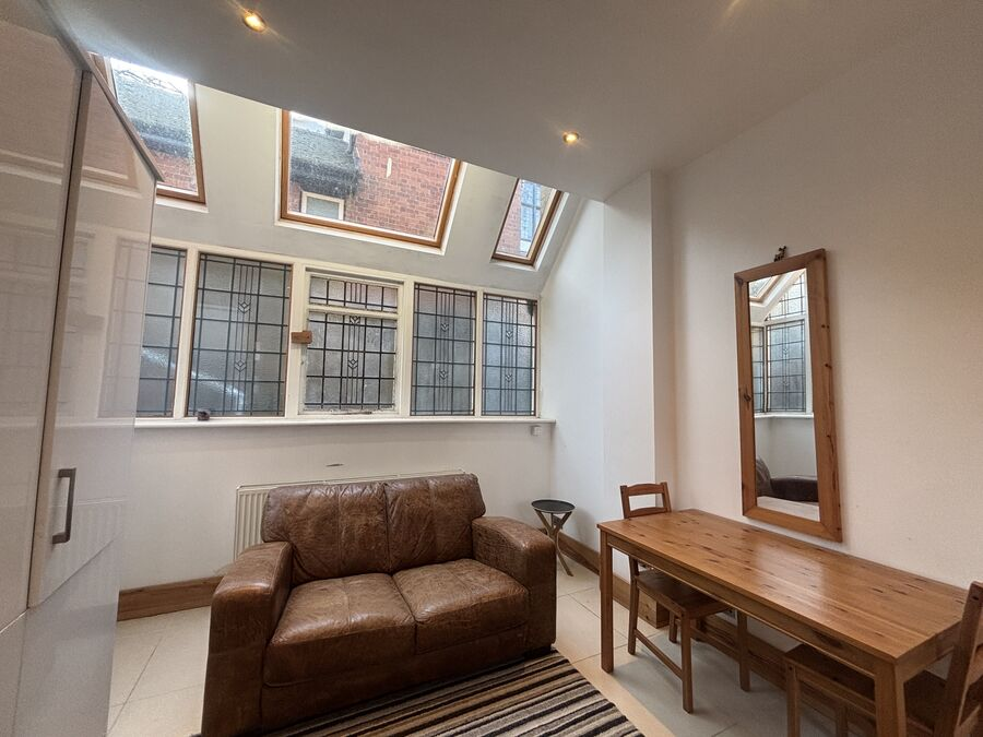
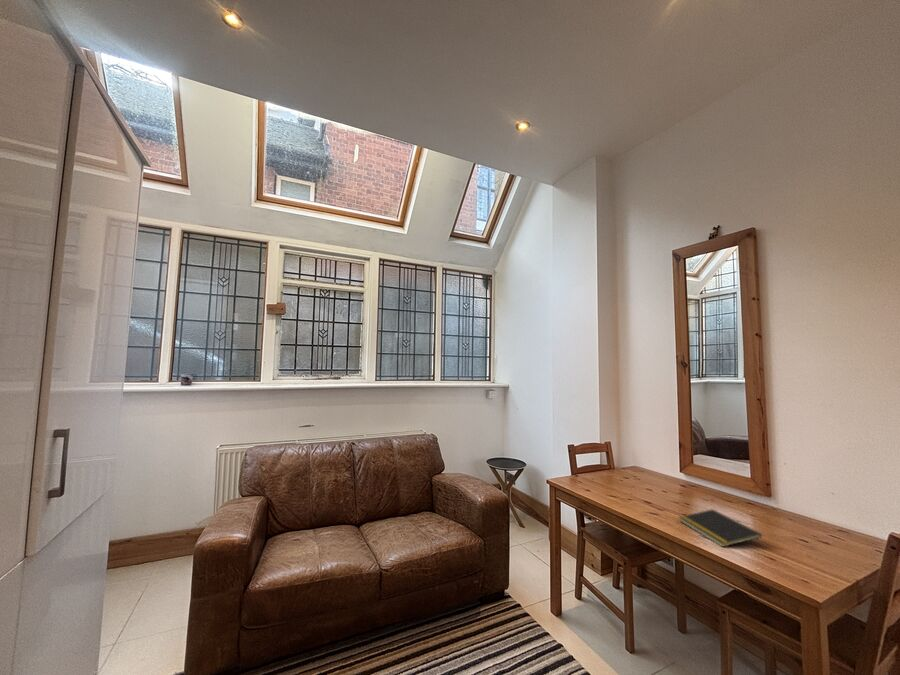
+ notepad [678,508,763,548]
